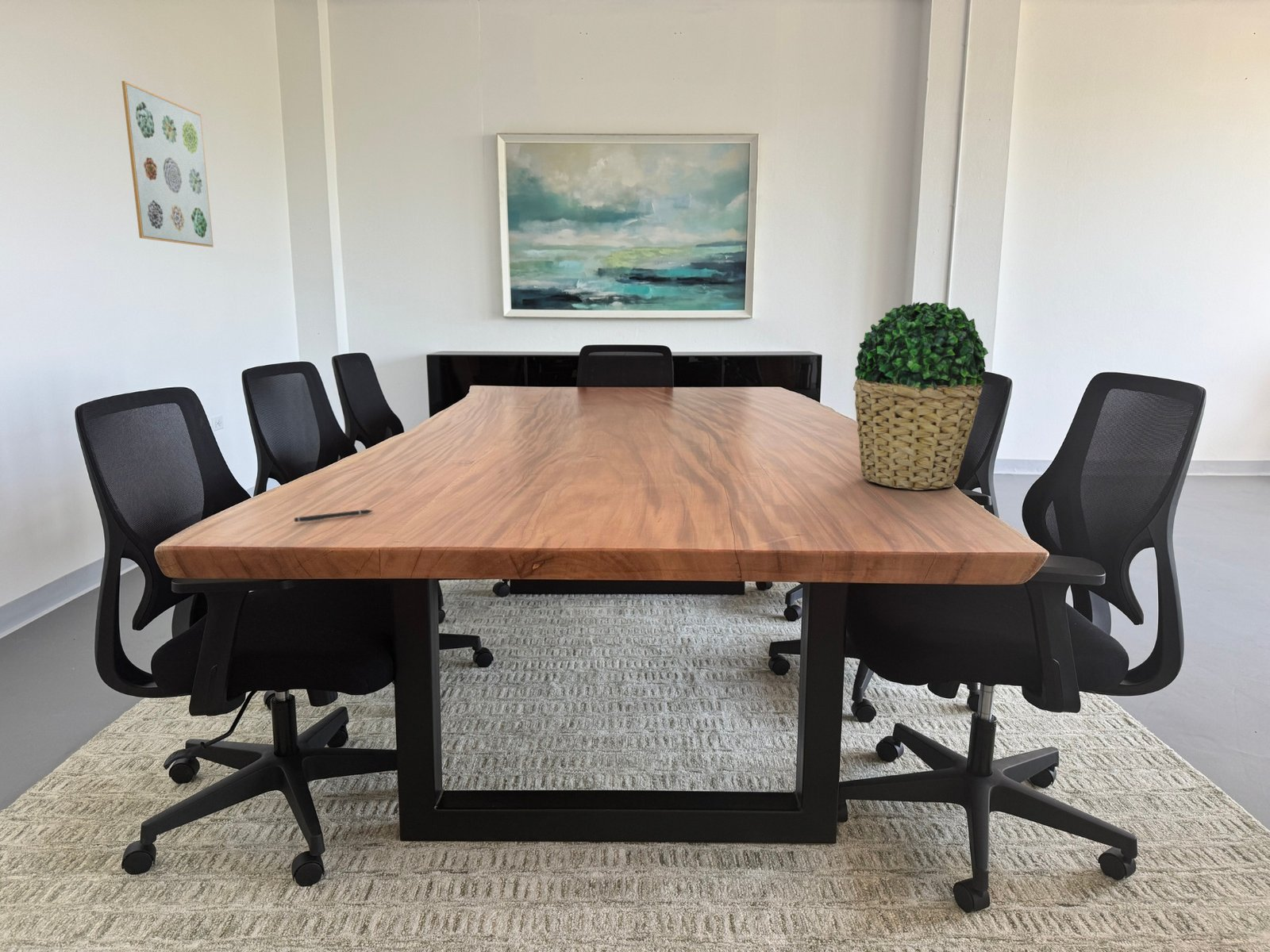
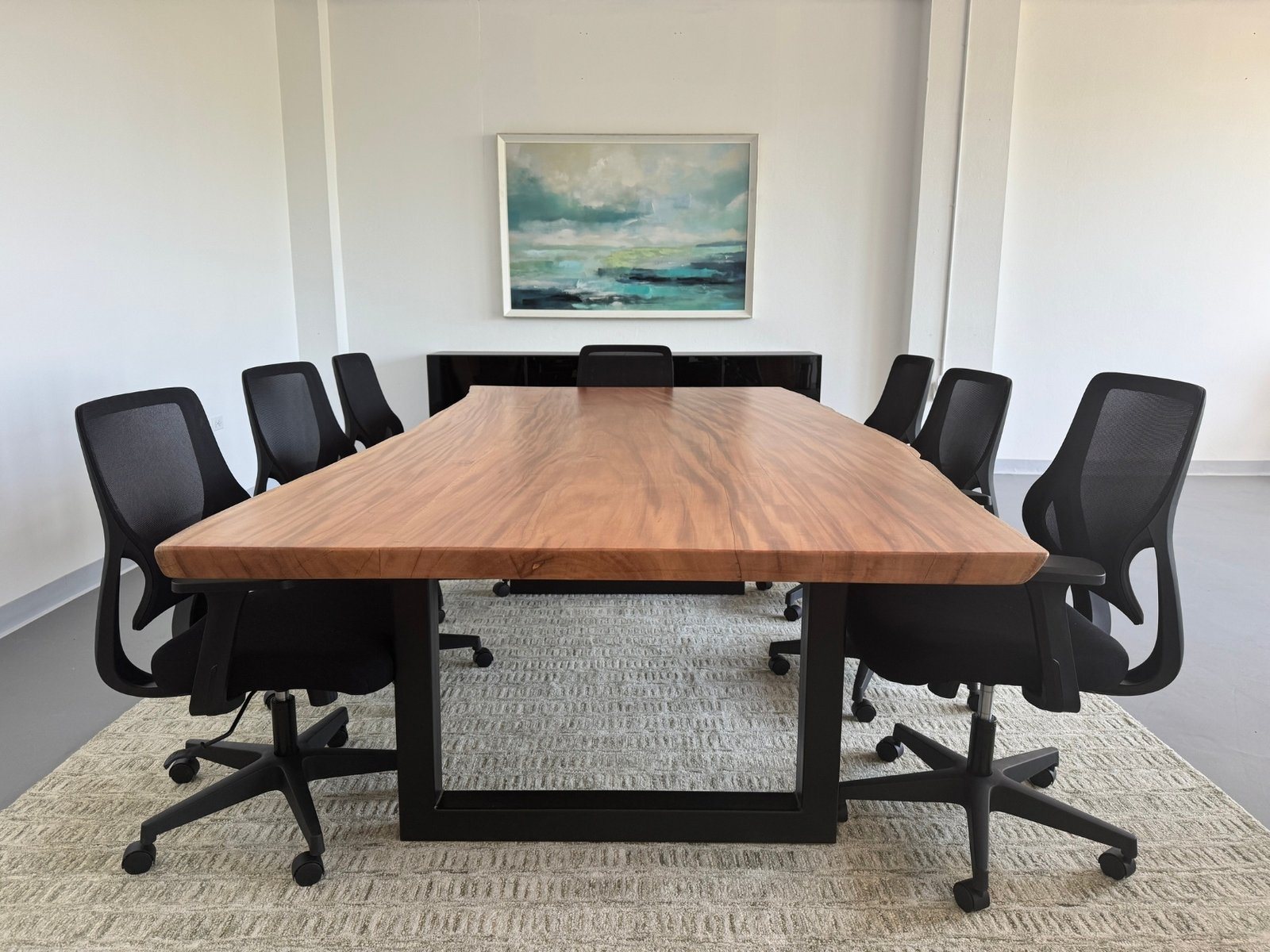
- wall art [121,80,214,248]
- pen [294,509,374,523]
- potted plant [852,301,989,491]
